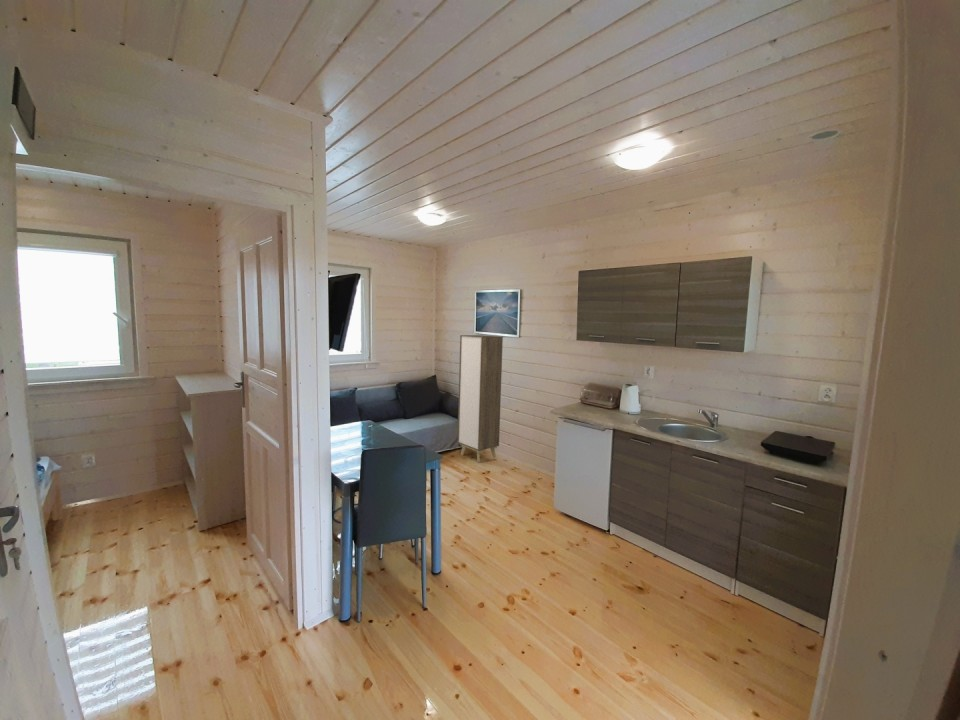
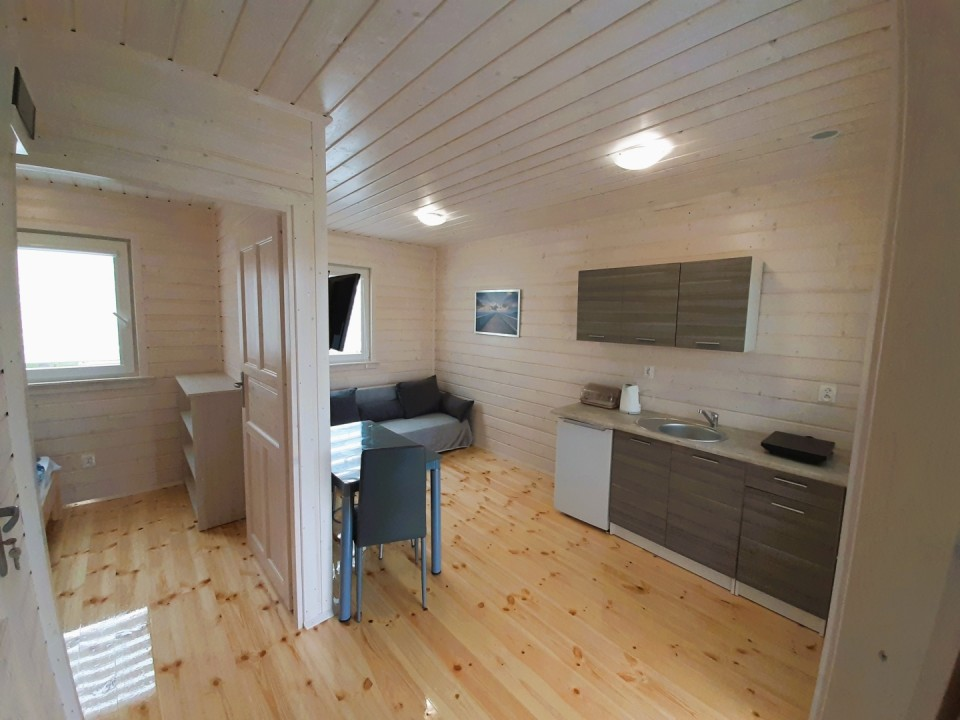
- cabinet [456,334,504,463]
